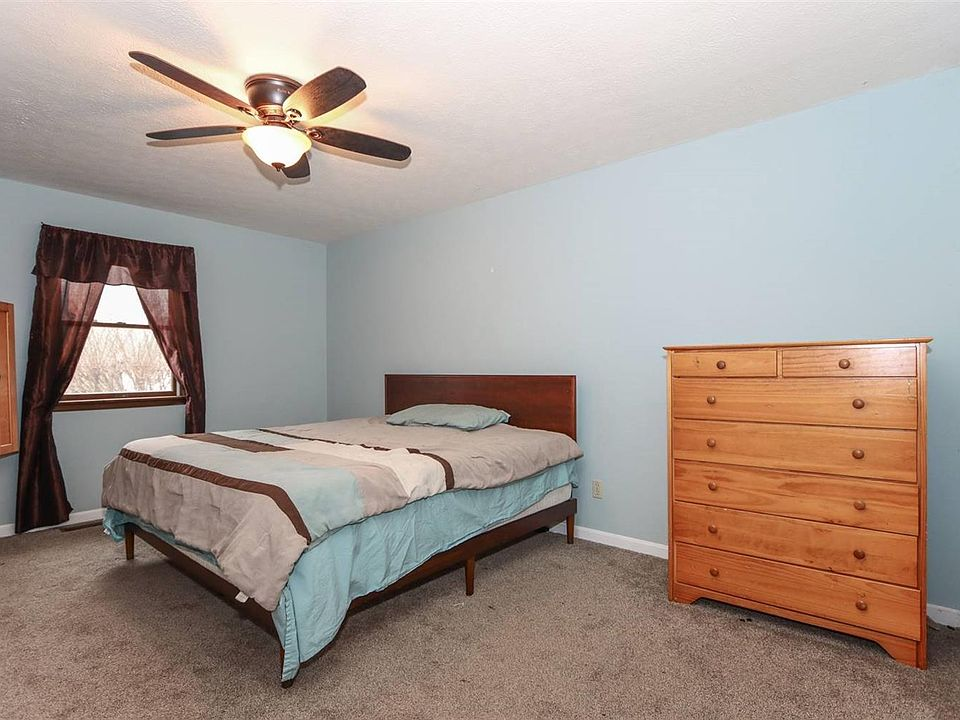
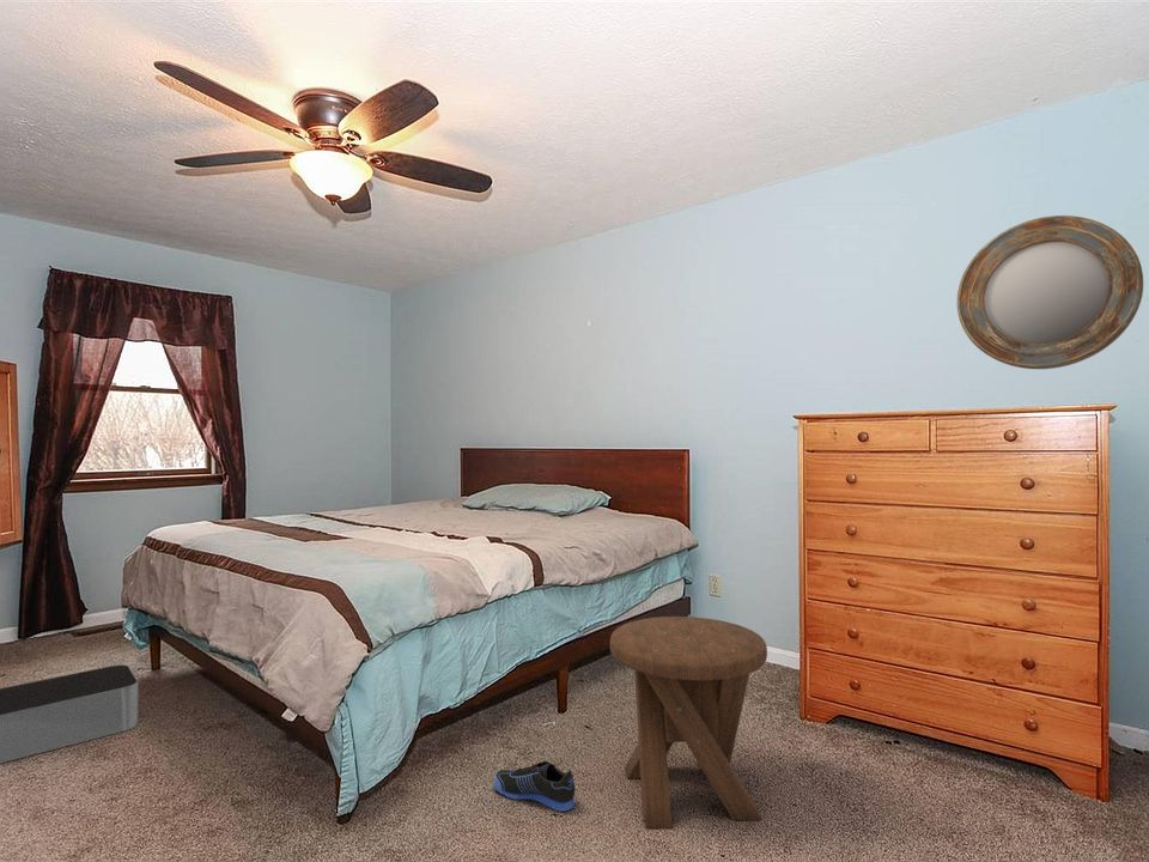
+ home mirror [956,214,1144,370]
+ sneaker [493,760,576,812]
+ music stool [609,615,768,830]
+ storage bin [0,663,139,765]
